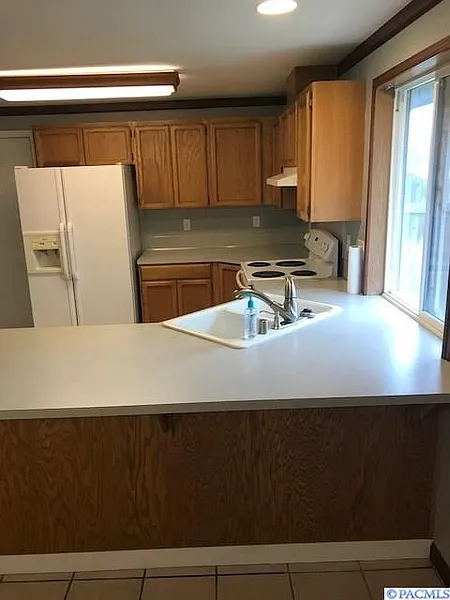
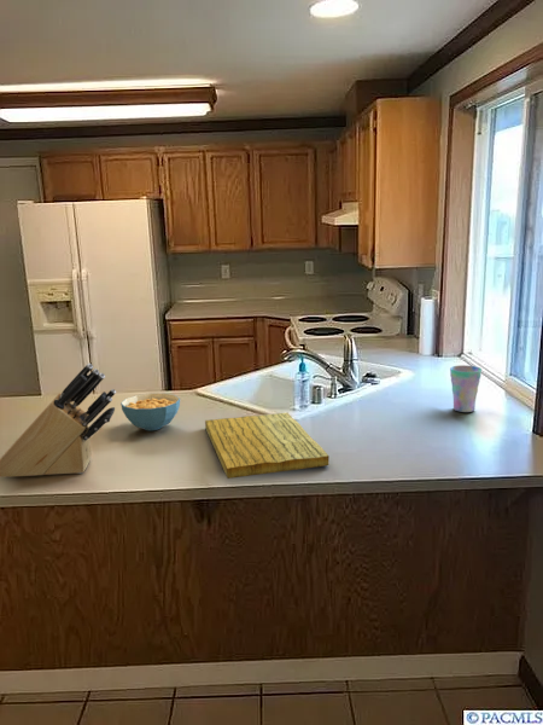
+ cup [449,364,483,413]
+ cutting board [204,411,331,480]
+ knife block [0,362,117,478]
+ cereal bowl [119,393,181,431]
